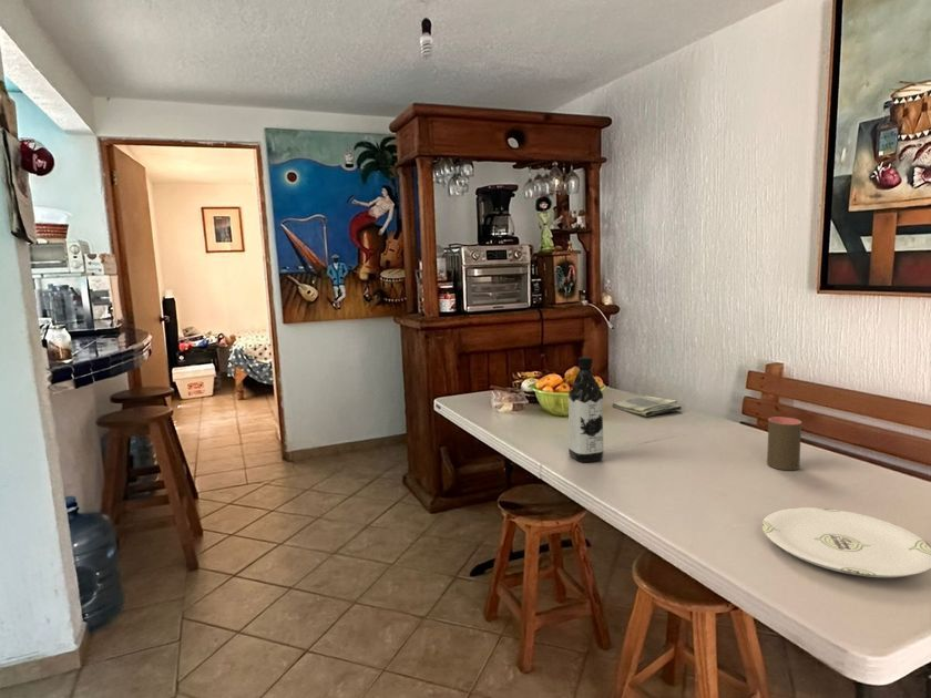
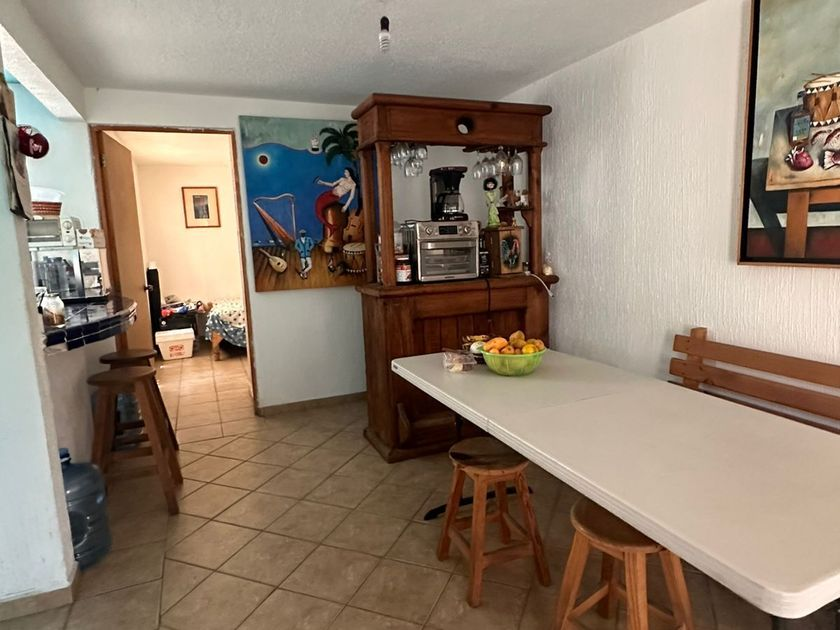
- dish towel [611,396,683,418]
- water bottle [567,356,605,463]
- cup [766,417,802,471]
- plate [761,506,931,578]
